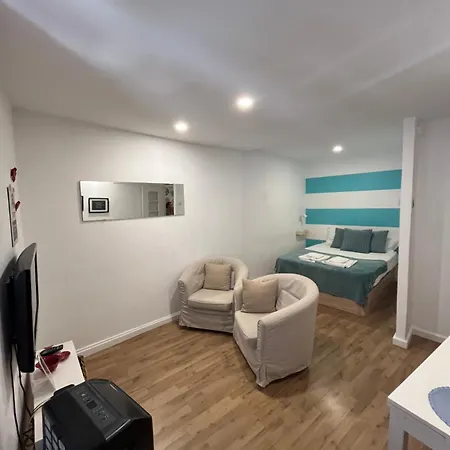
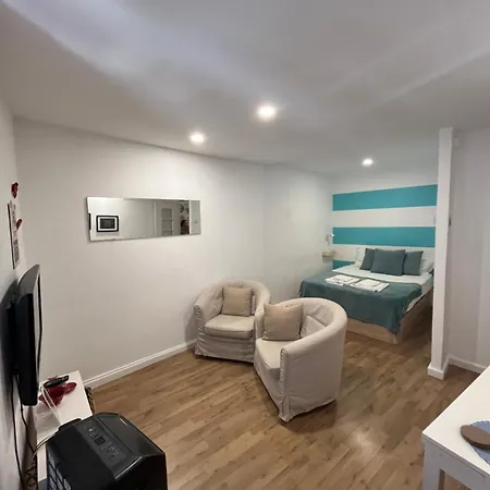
+ coaster [460,424,490,449]
